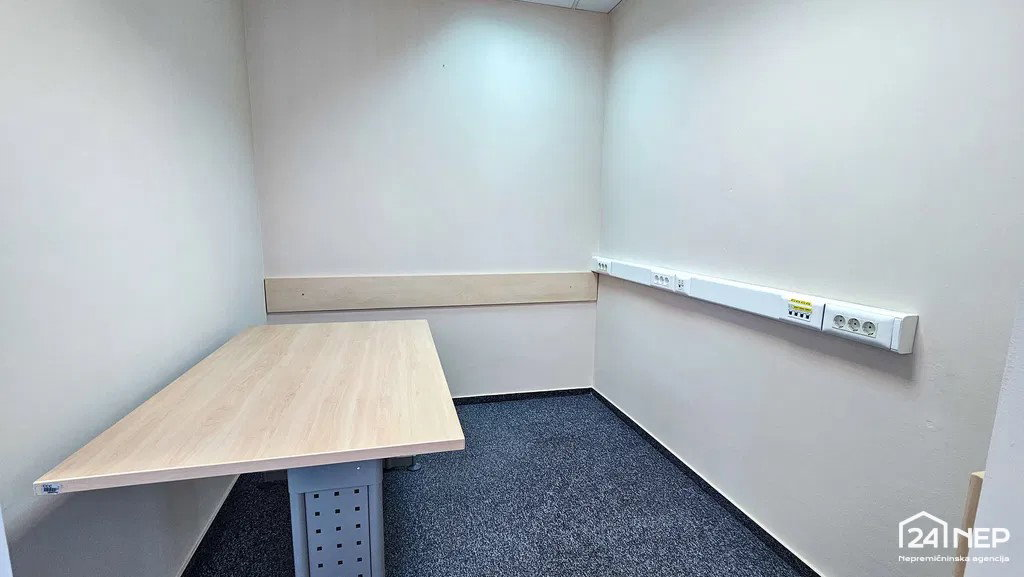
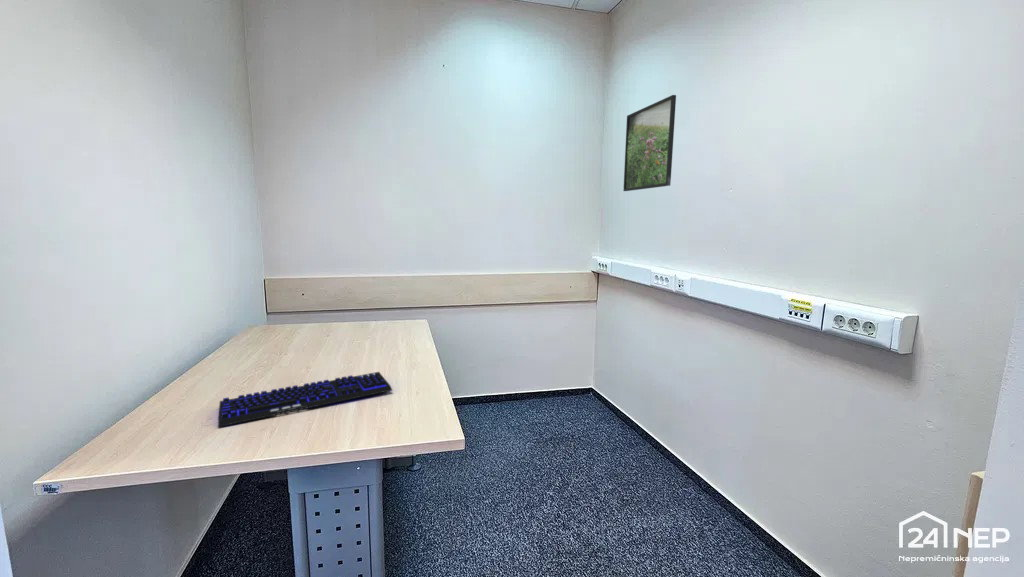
+ keyboard [217,371,394,428]
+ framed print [622,94,677,192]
